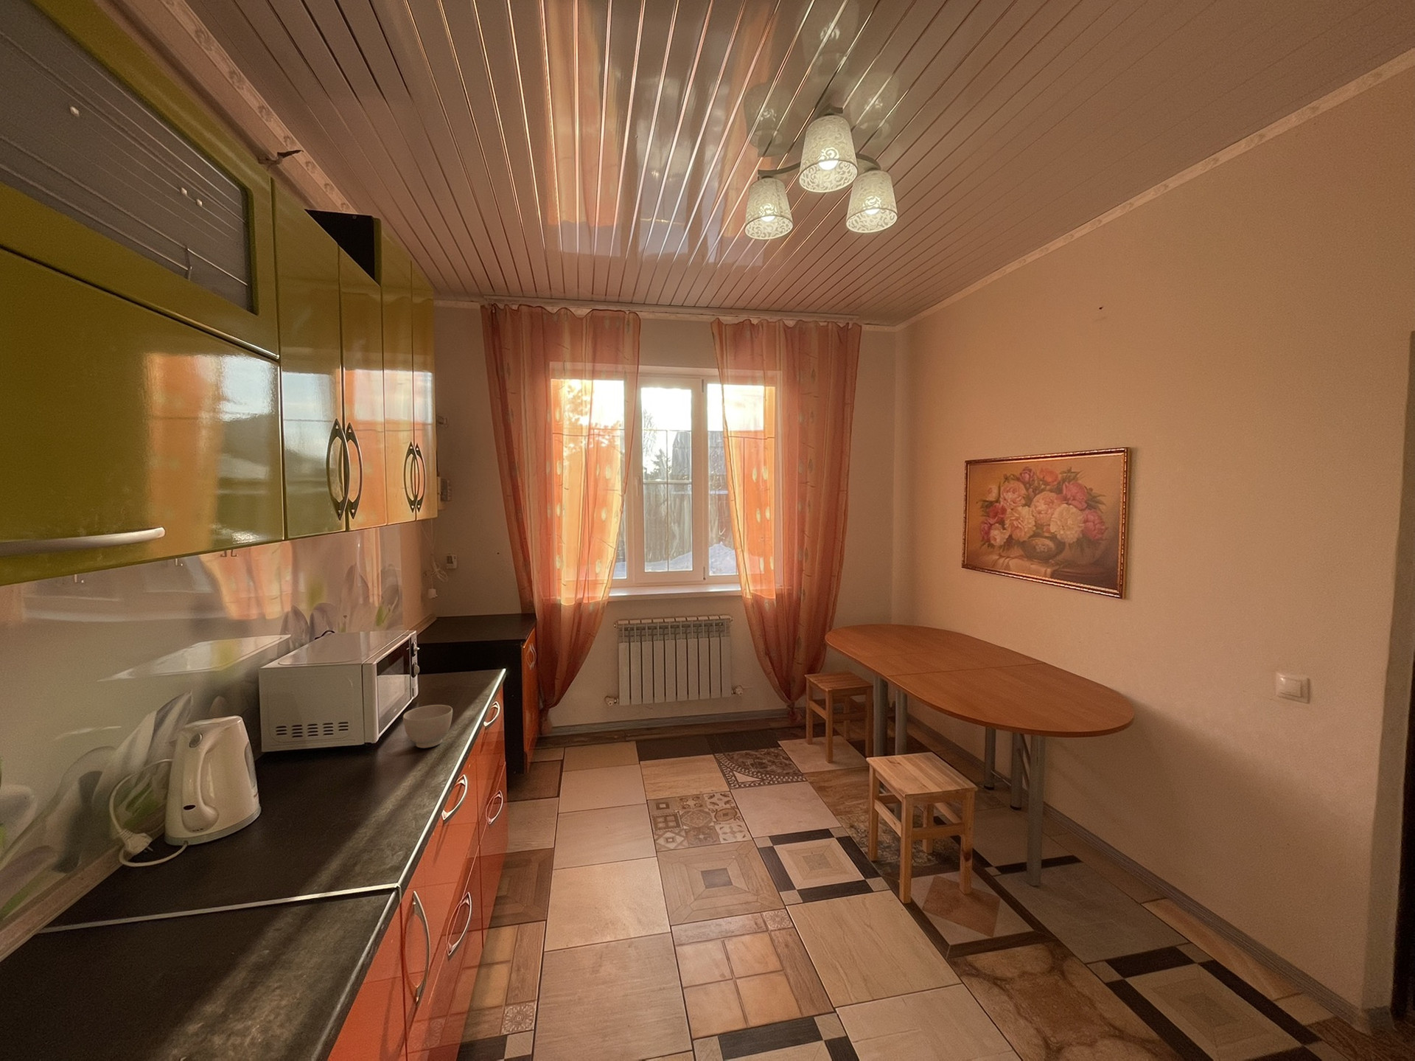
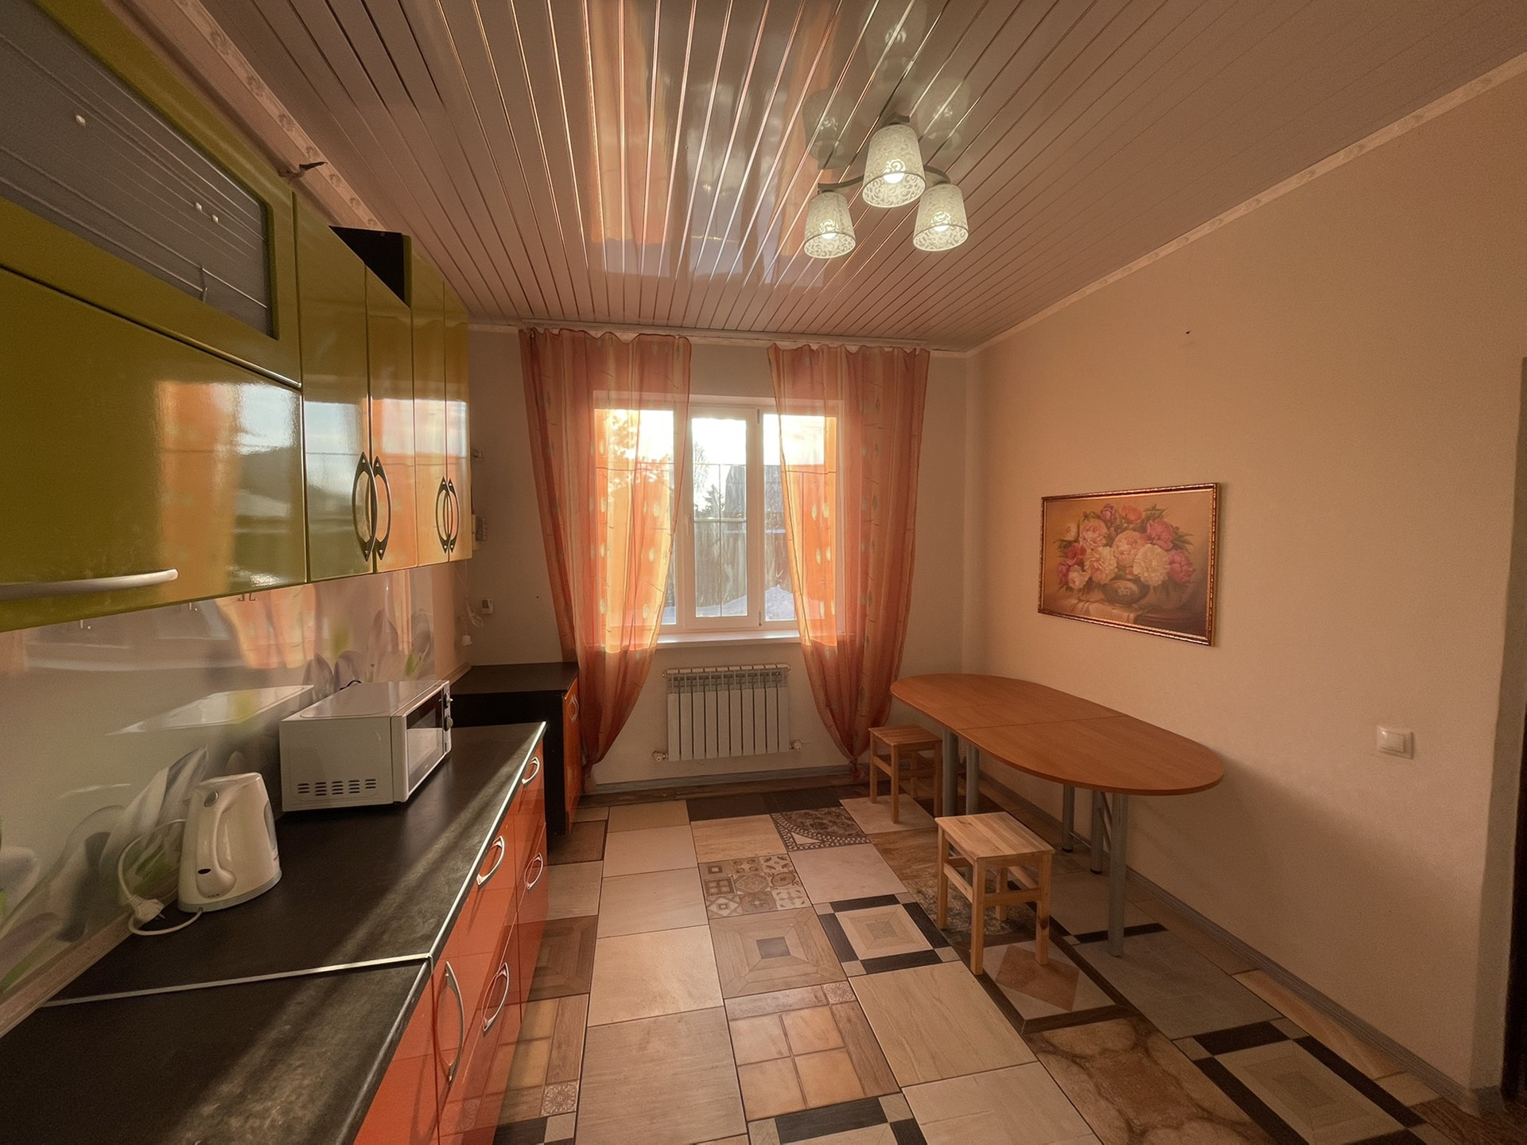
- bowl [402,704,453,748]
